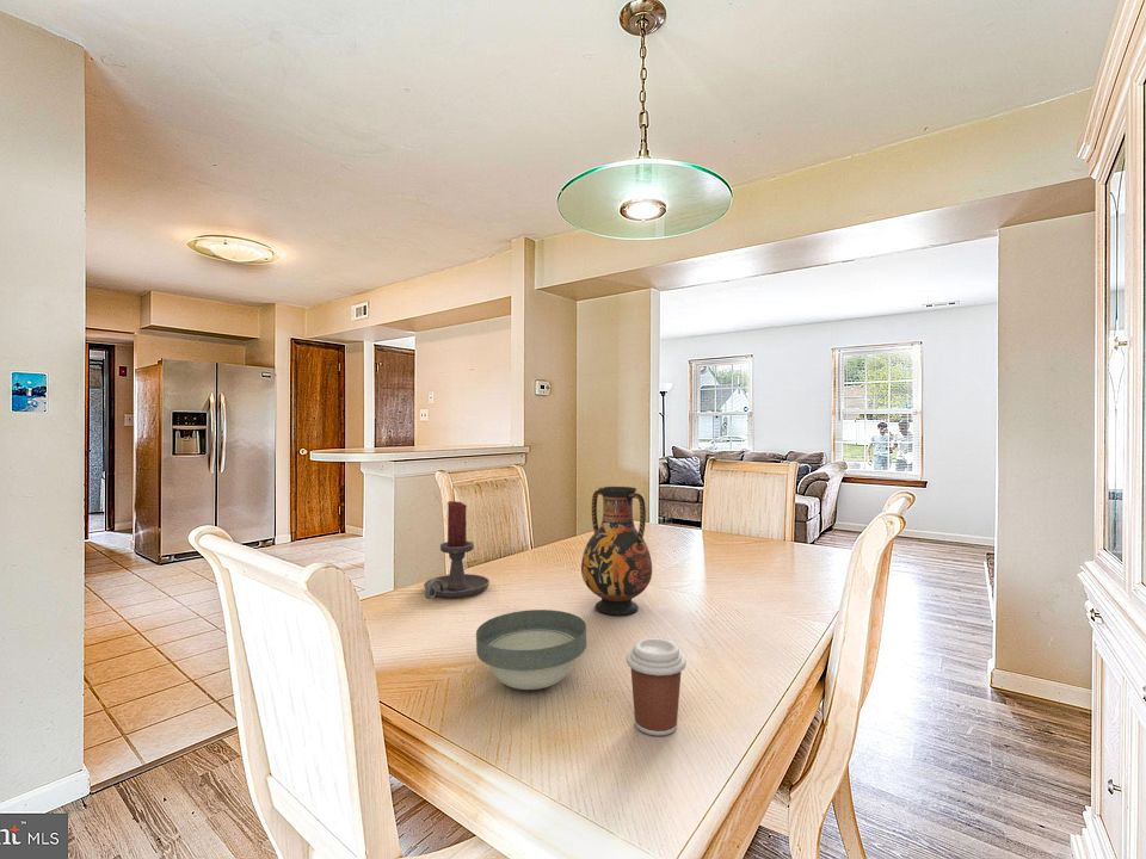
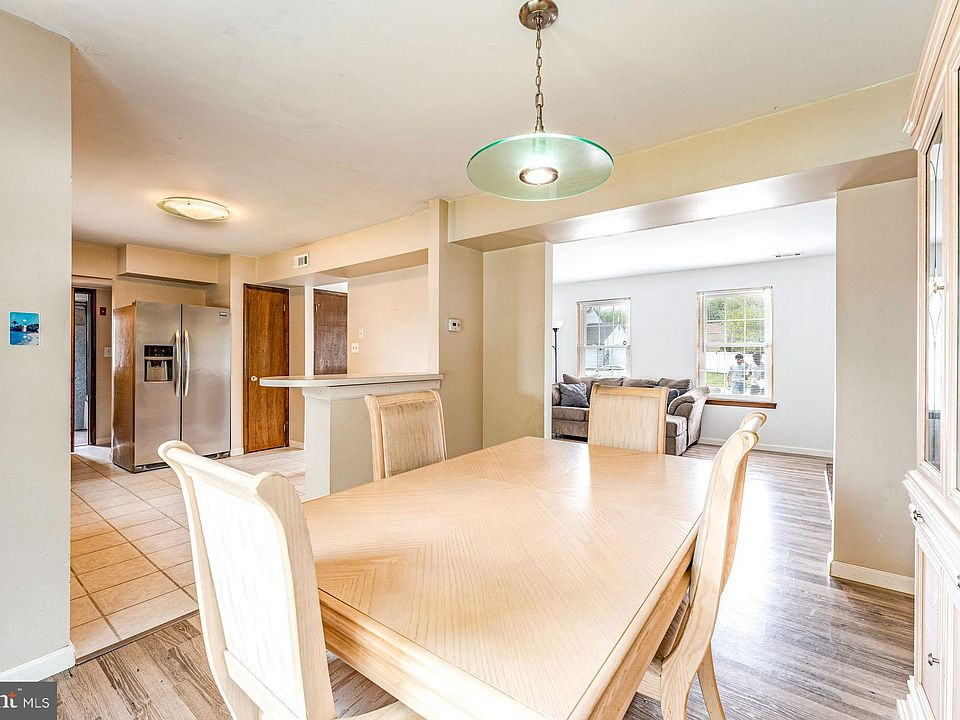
- vase [580,486,653,617]
- candle holder [423,500,491,600]
- coffee cup [626,637,688,737]
- bowl [475,608,587,691]
